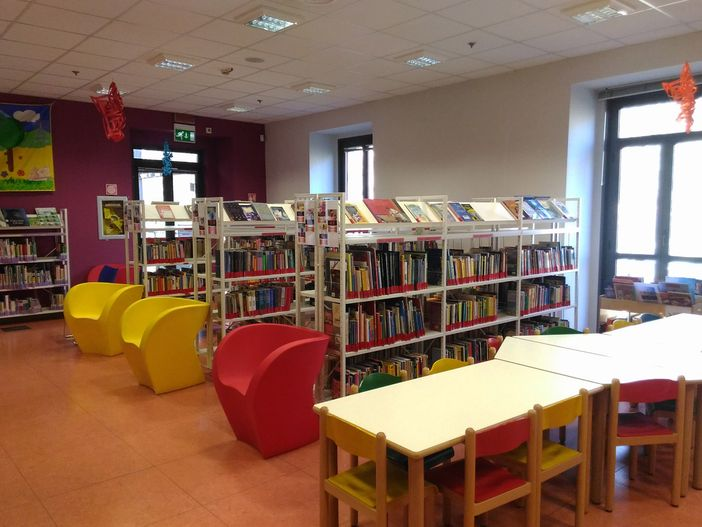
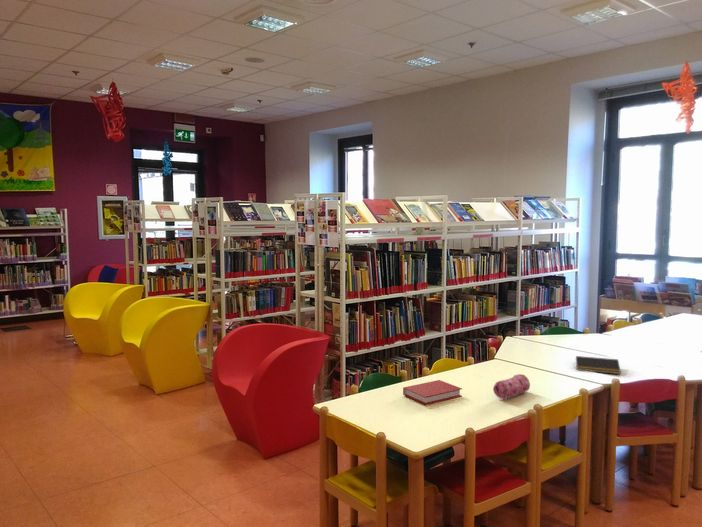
+ notepad [575,355,622,375]
+ book [402,379,463,406]
+ pencil case [492,373,531,400]
